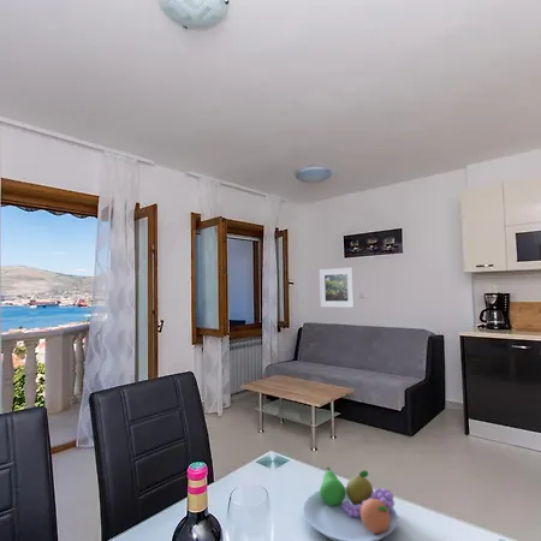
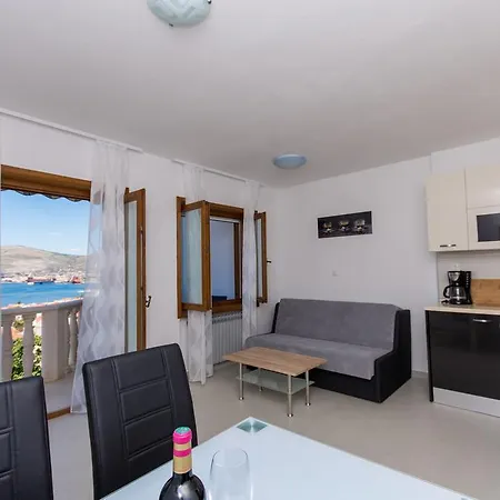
- fruit bowl [302,465,399,541]
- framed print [319,266,356,309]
